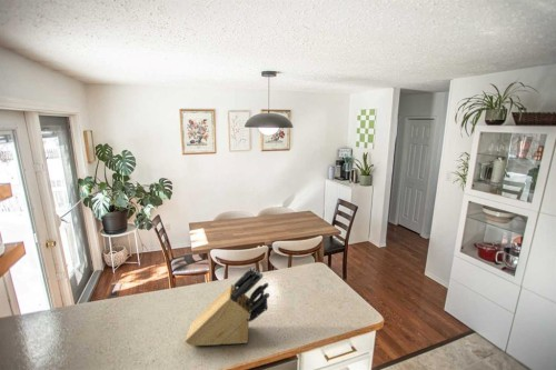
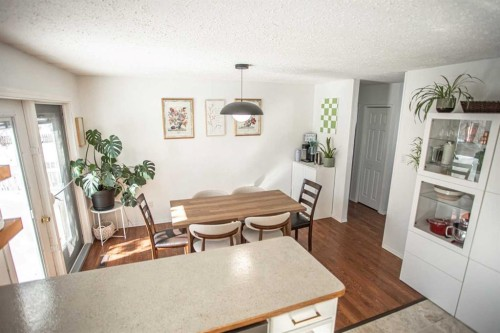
- knife block [185,267,270,347]
